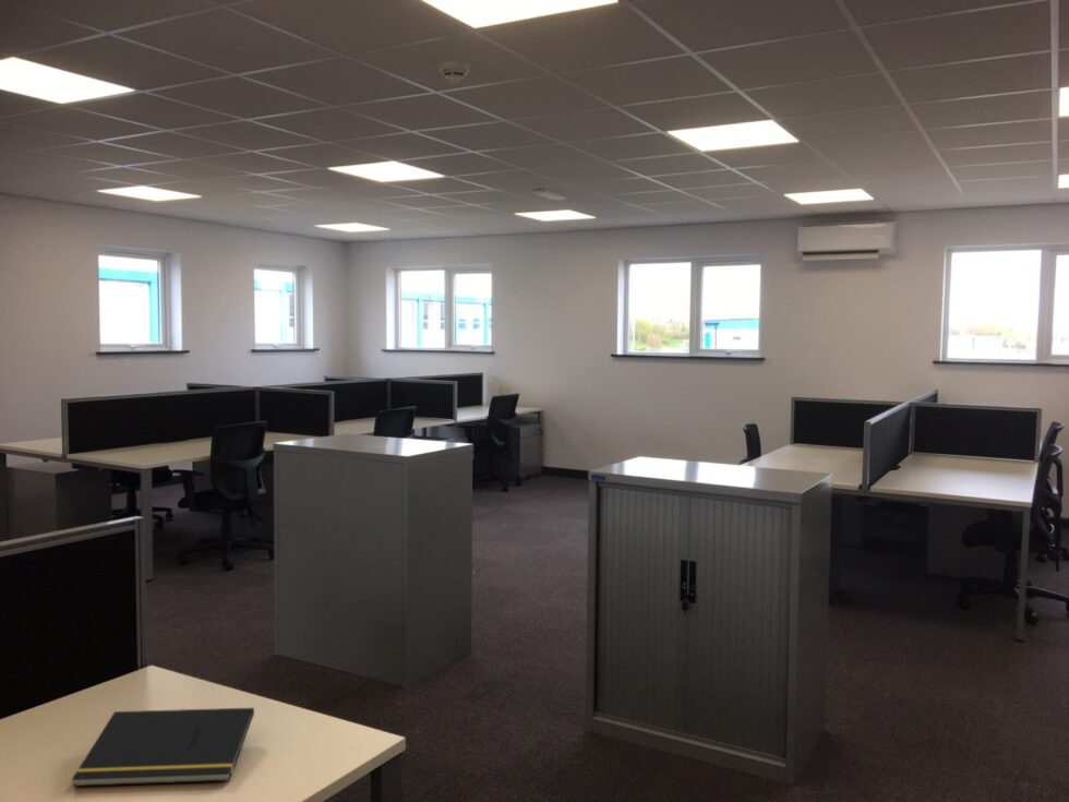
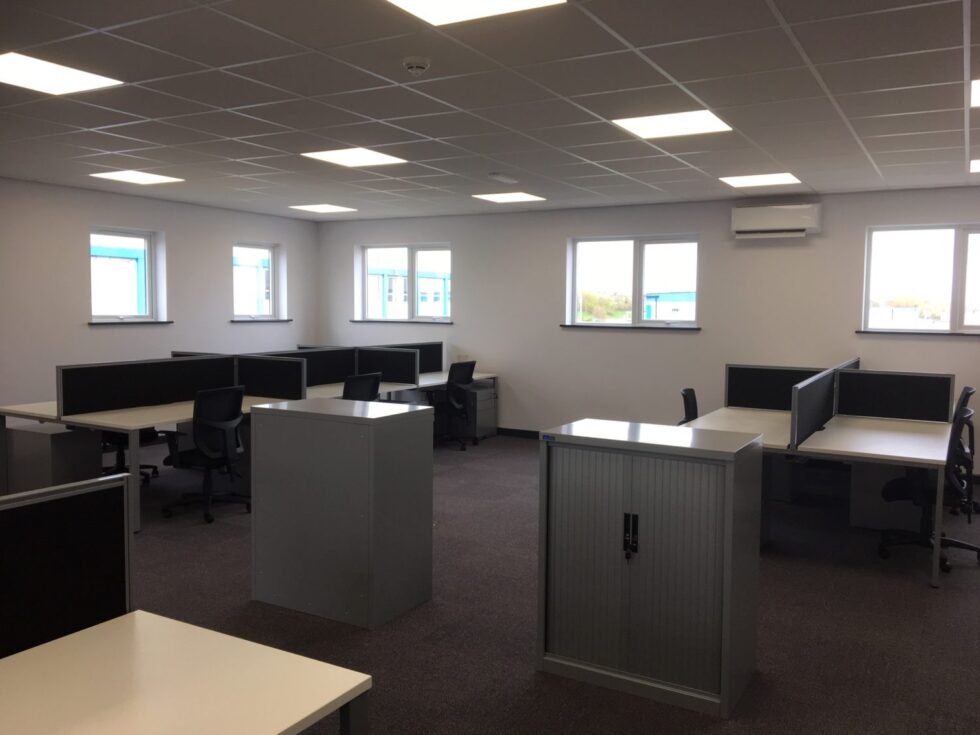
- notepad [71,707,255,788]
